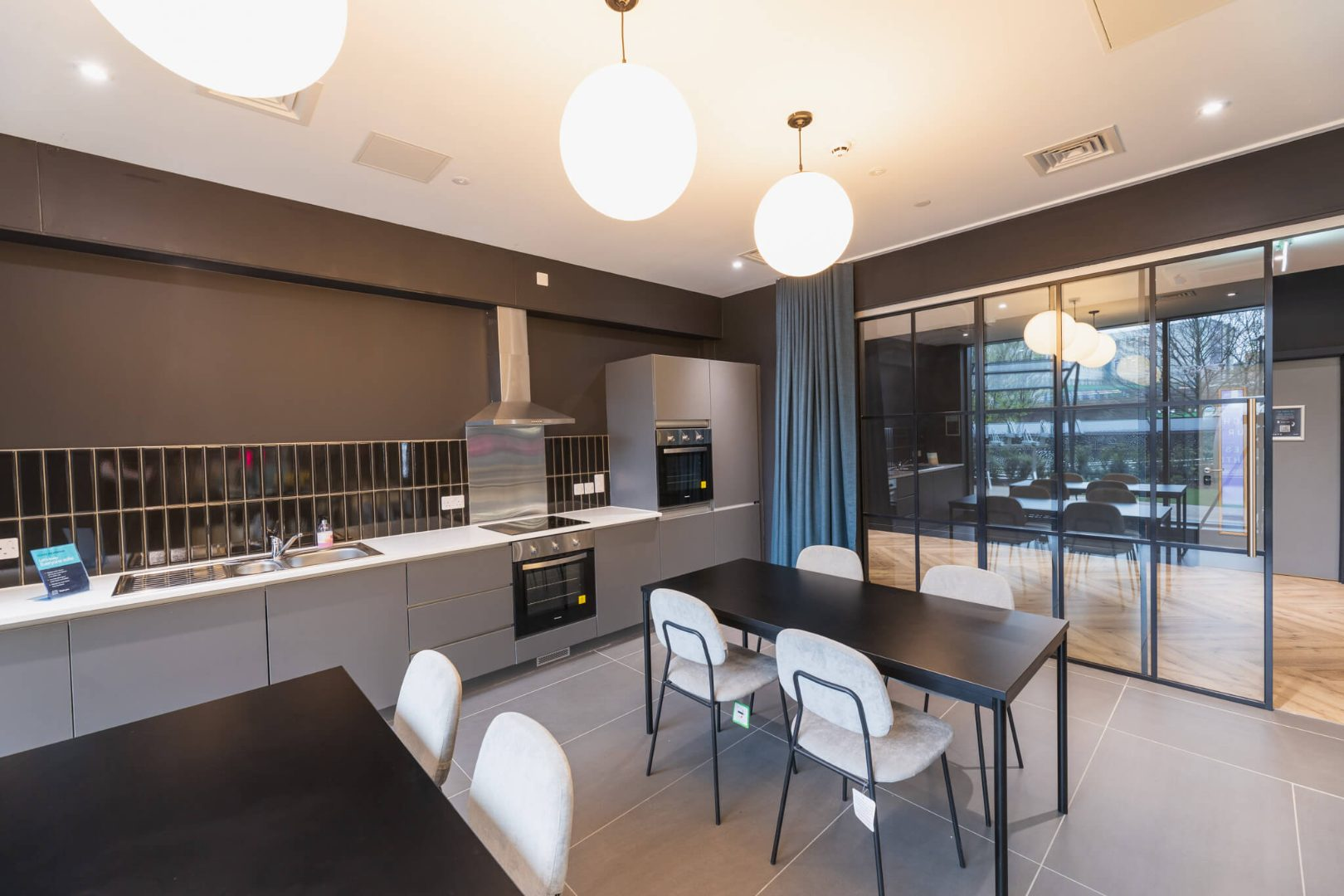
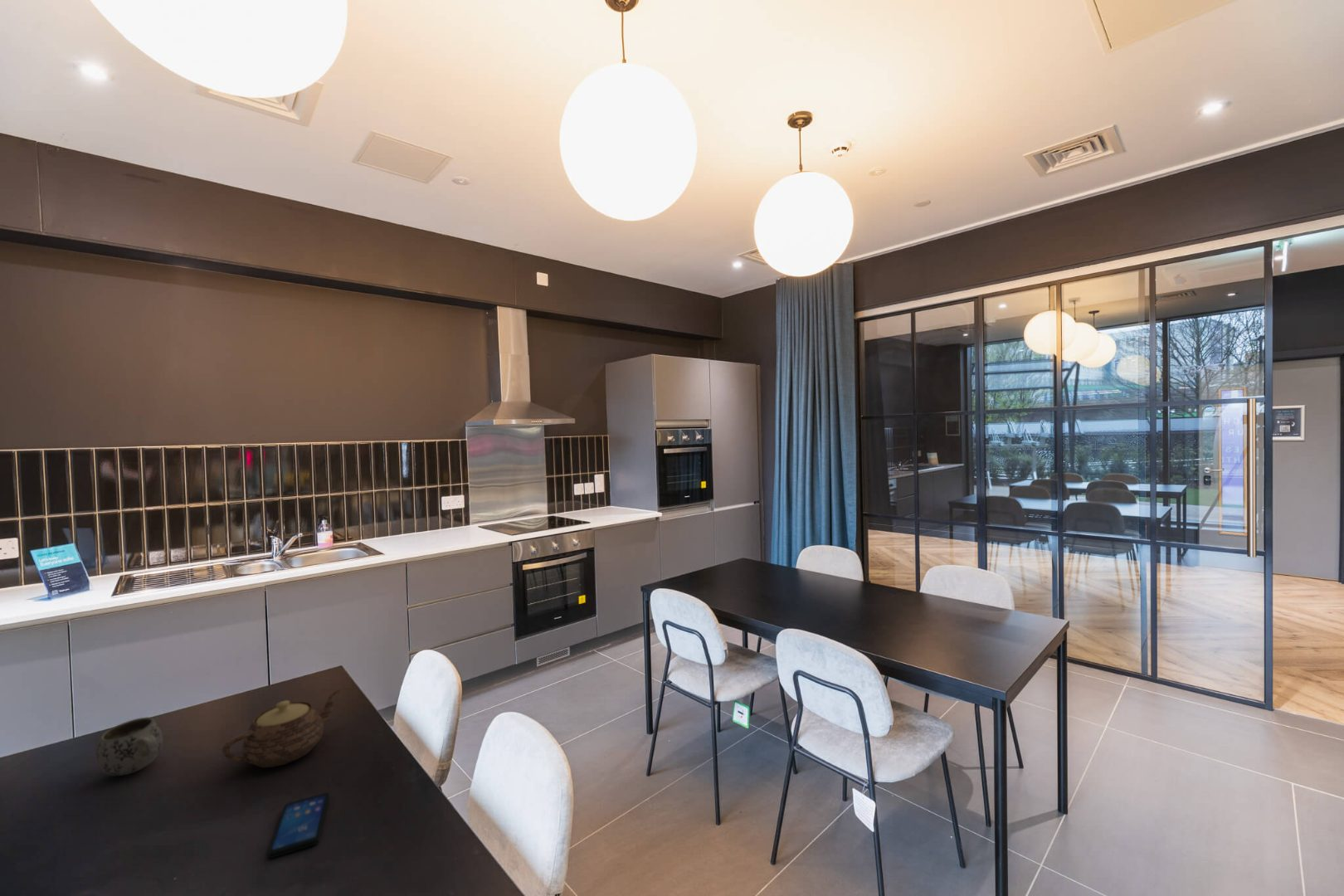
+ smartphone [267,791,330,859]
+ teapot [222,689,343,768]
+ mug [96,717,163,777]
